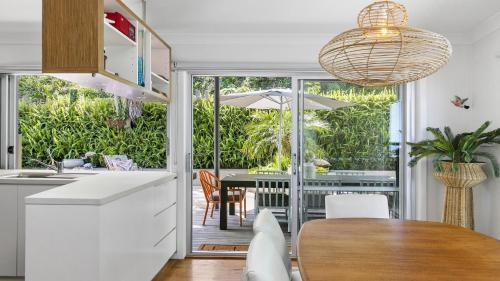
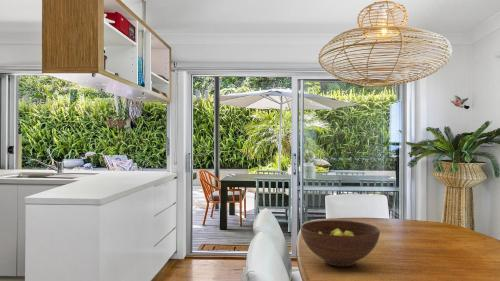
+ fruit bowl [300,219,381,267]
